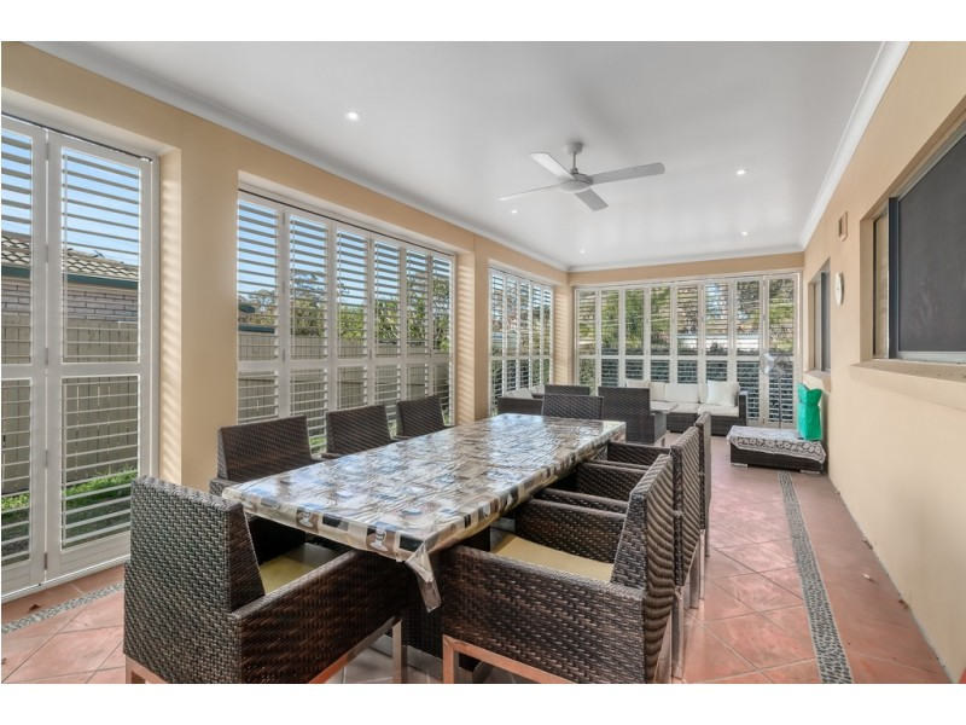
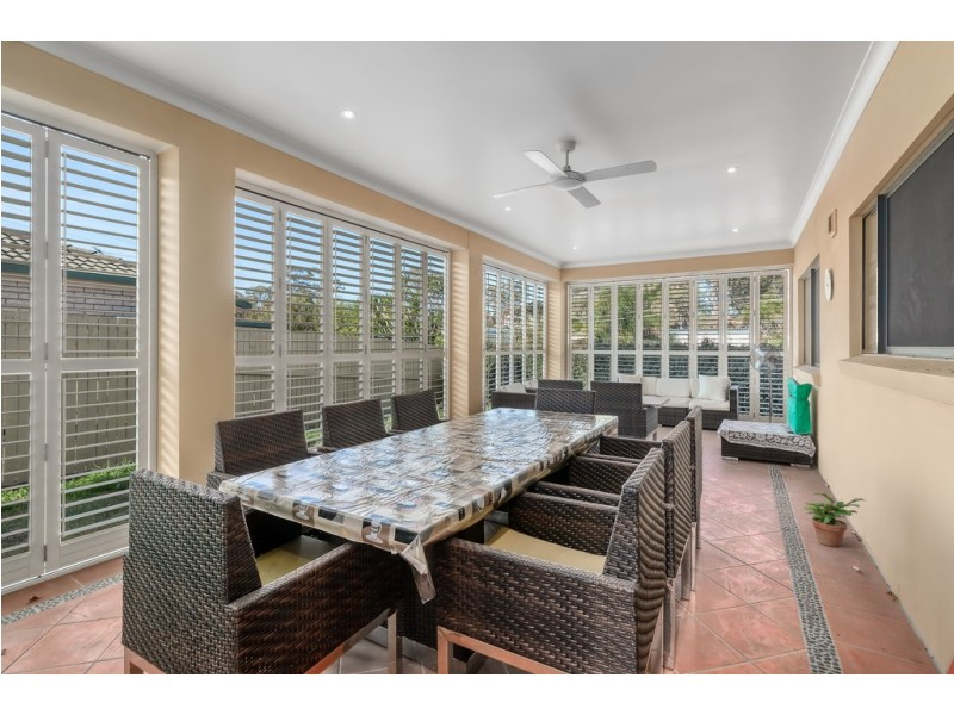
+ potted plant [803,491,866,548]
